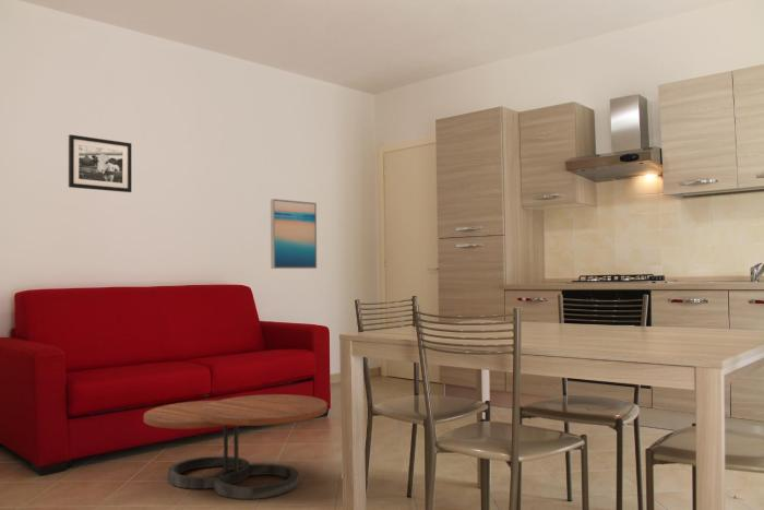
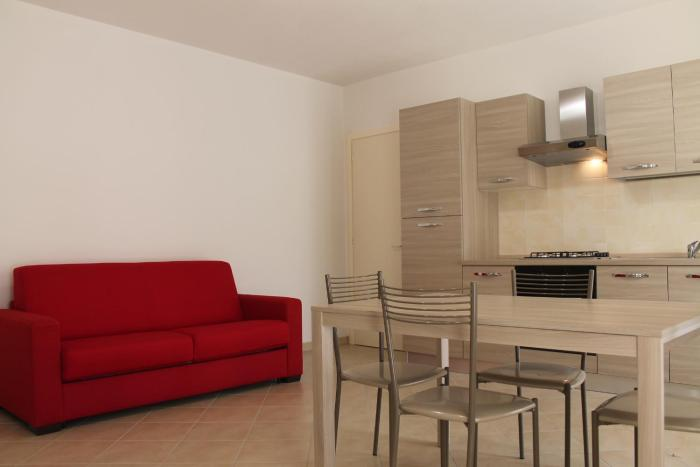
- wall art [270,198,318,270]
- picture frame [68,133,132,193]
- coffee table [143,393,329,500]
